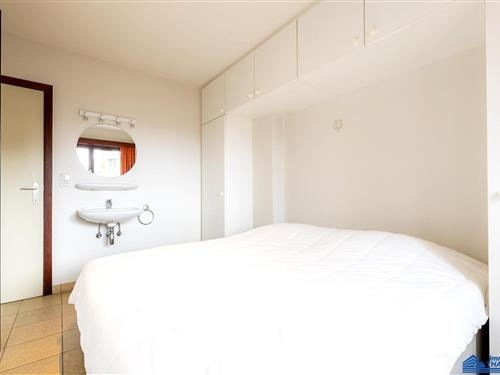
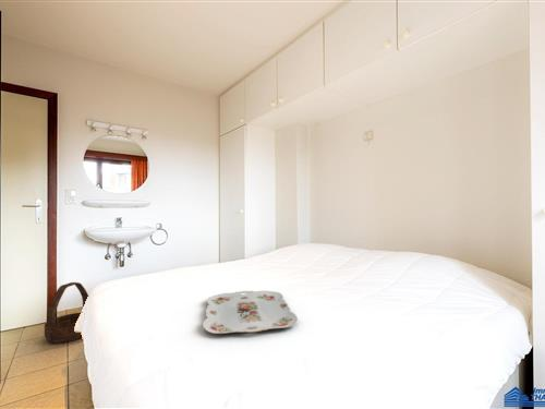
+ serving tray [202,290,299,335]
+ basket [44,281,89,345]
